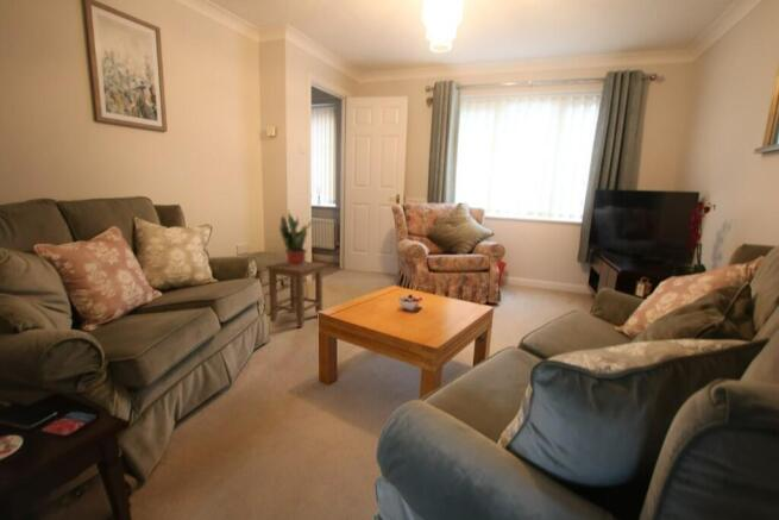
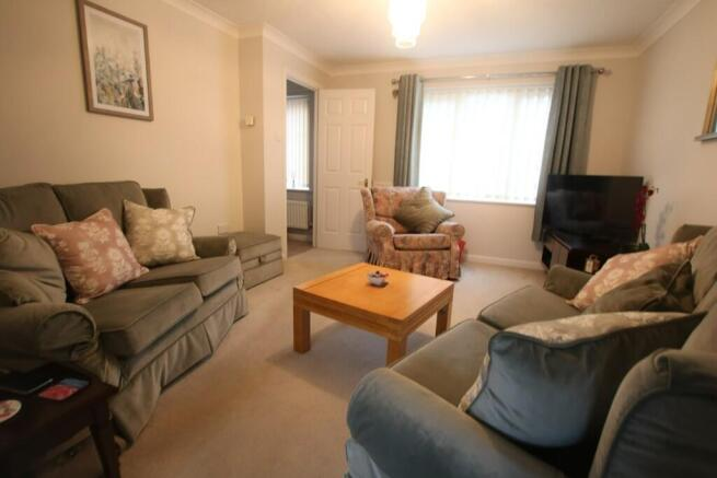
- stool [264,259,326,328]
- potted plant [278,209,314,267]
